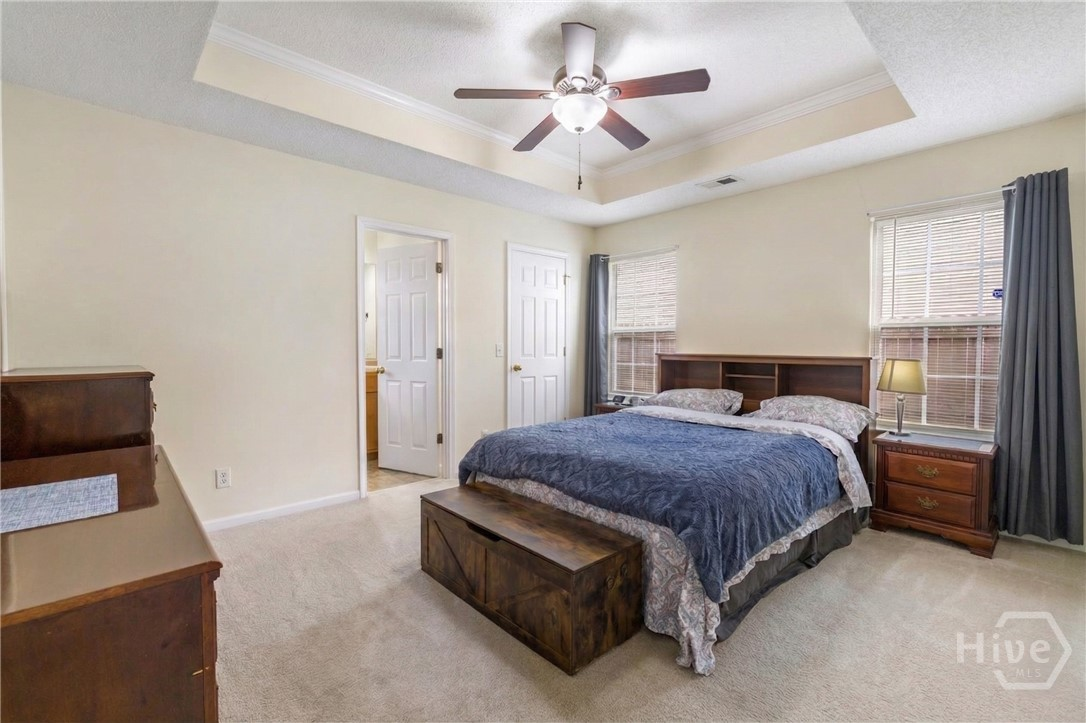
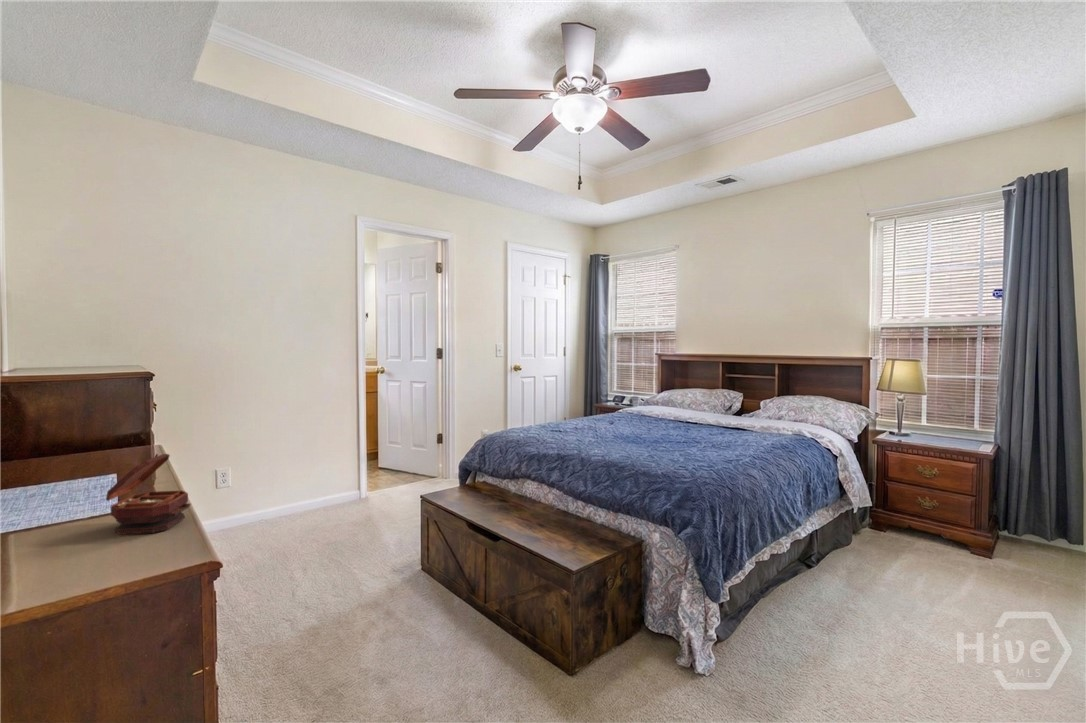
+ jewelry box [105,453,192,536]
